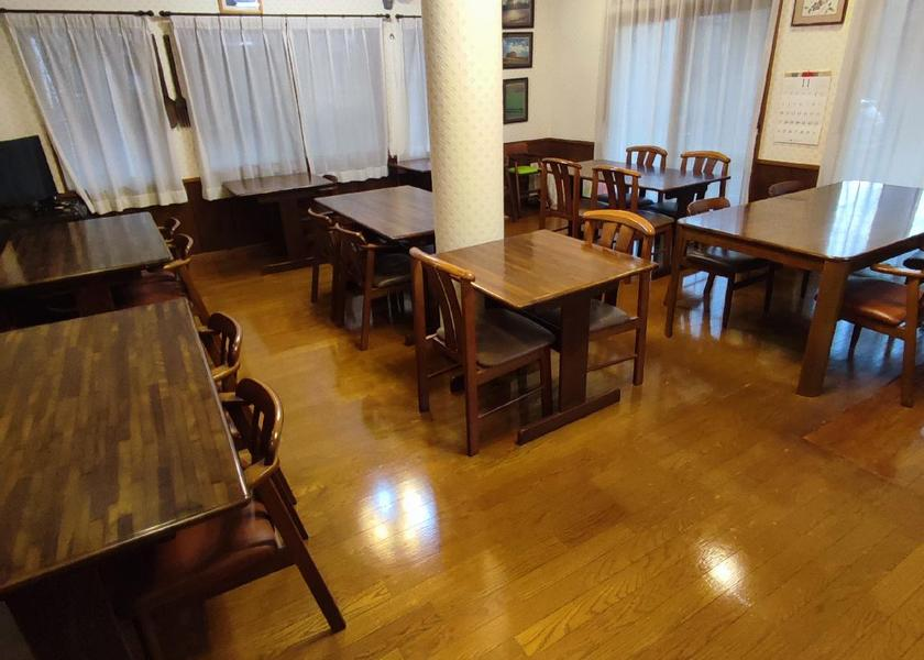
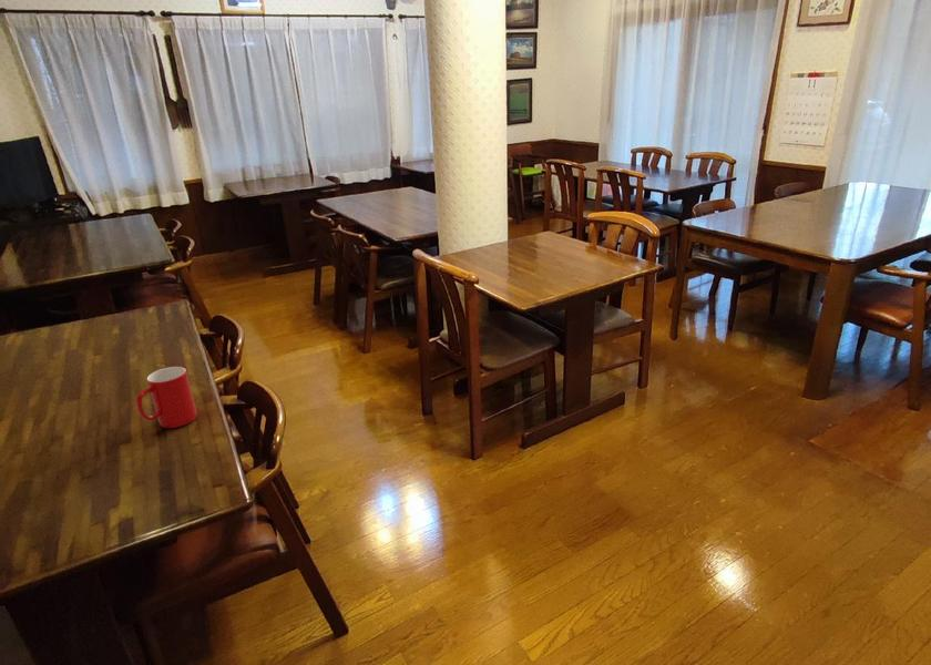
+ cup [135,366,198,429]
